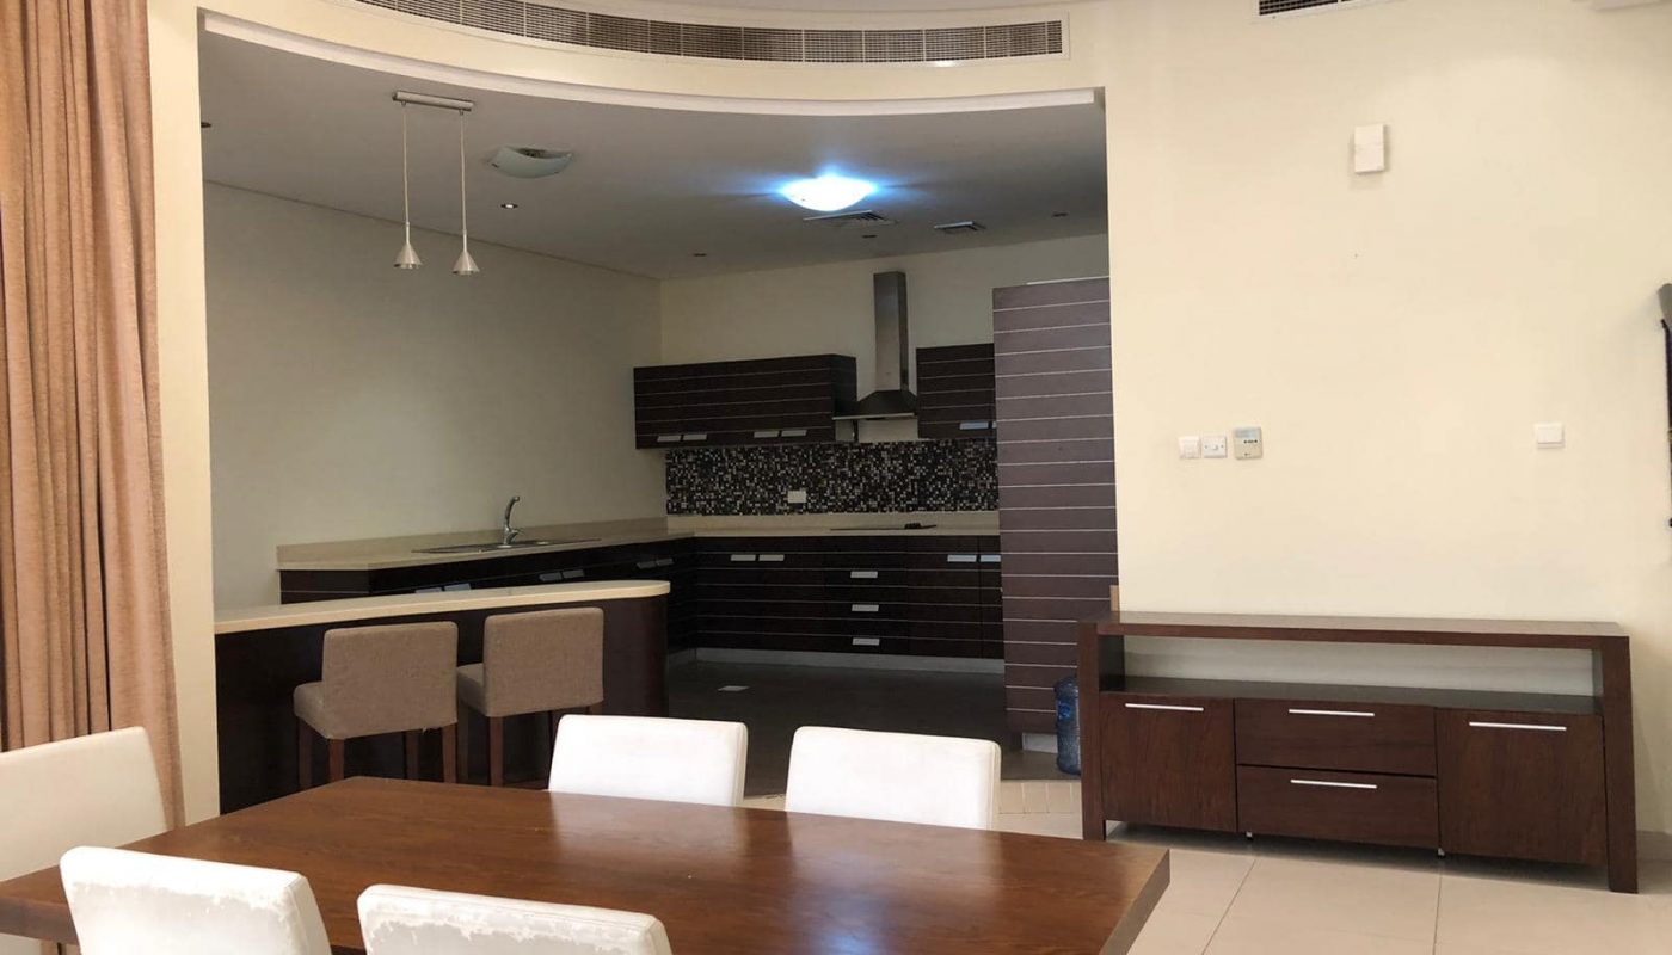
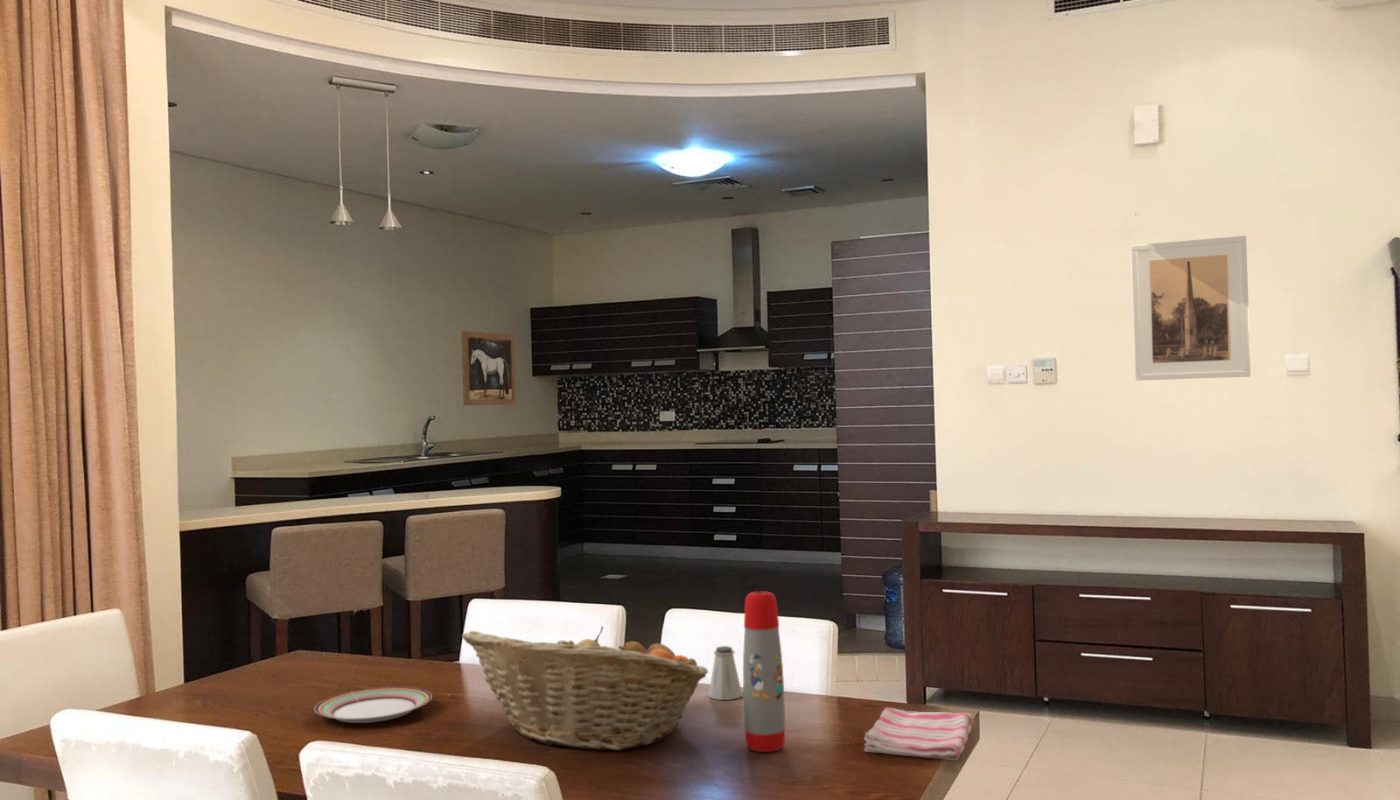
+ plate [313,686,433,724]
+ wall art [460,330,517,407]
+ water bottle [742,590,786,753]
+ dish towel [863,707,975,761]
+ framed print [1130,235,1252,382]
+ saltshaker [708,645,743,701]
+ fruit basket [461,625,709,751]
